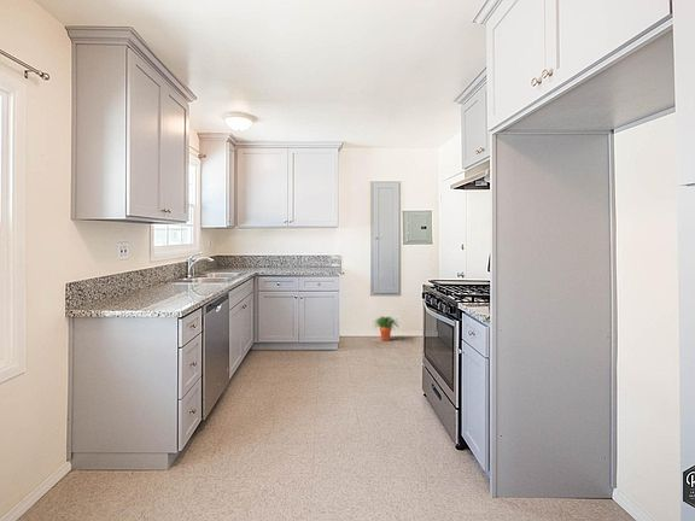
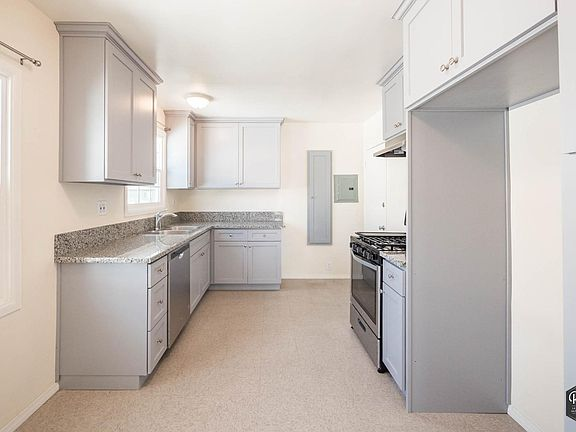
- potted plant [373,315,399,343]
